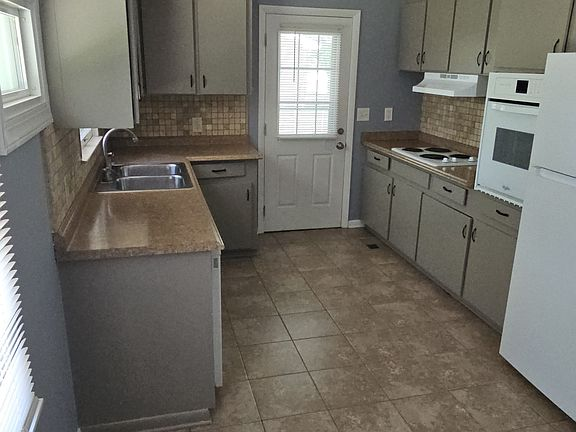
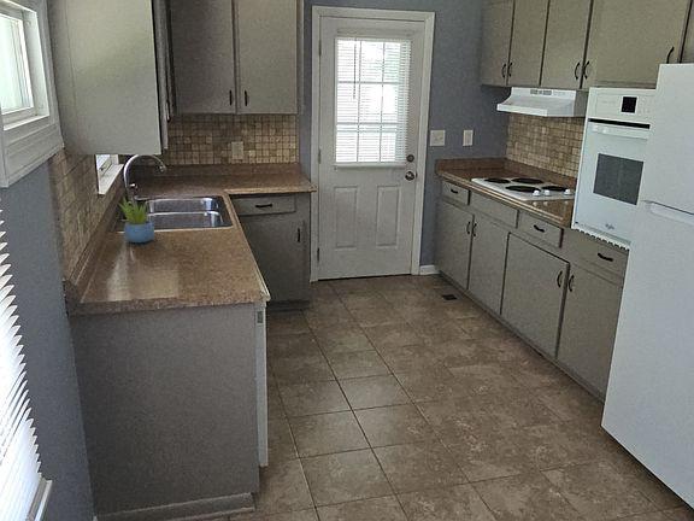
+ succulent plant [117,197,157,244]
